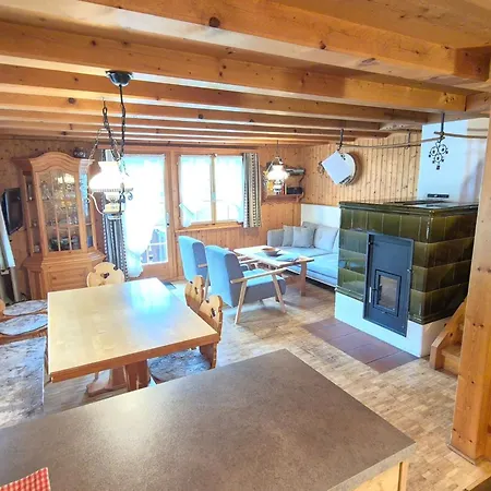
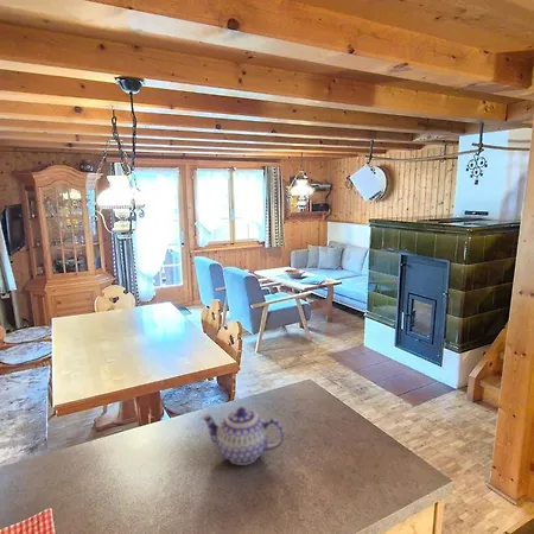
+ teapot [201,406,285,466]
